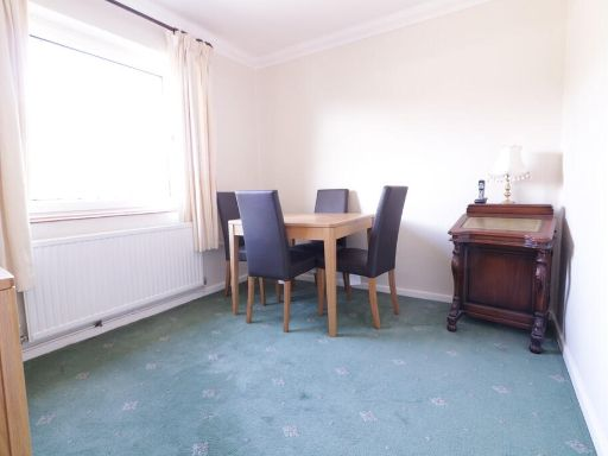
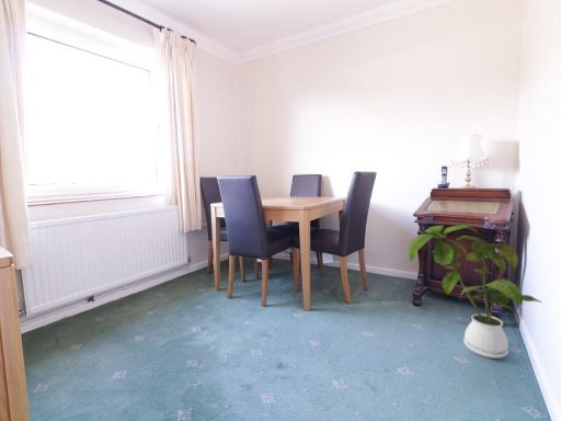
+ house plant [408,224,543,360]
